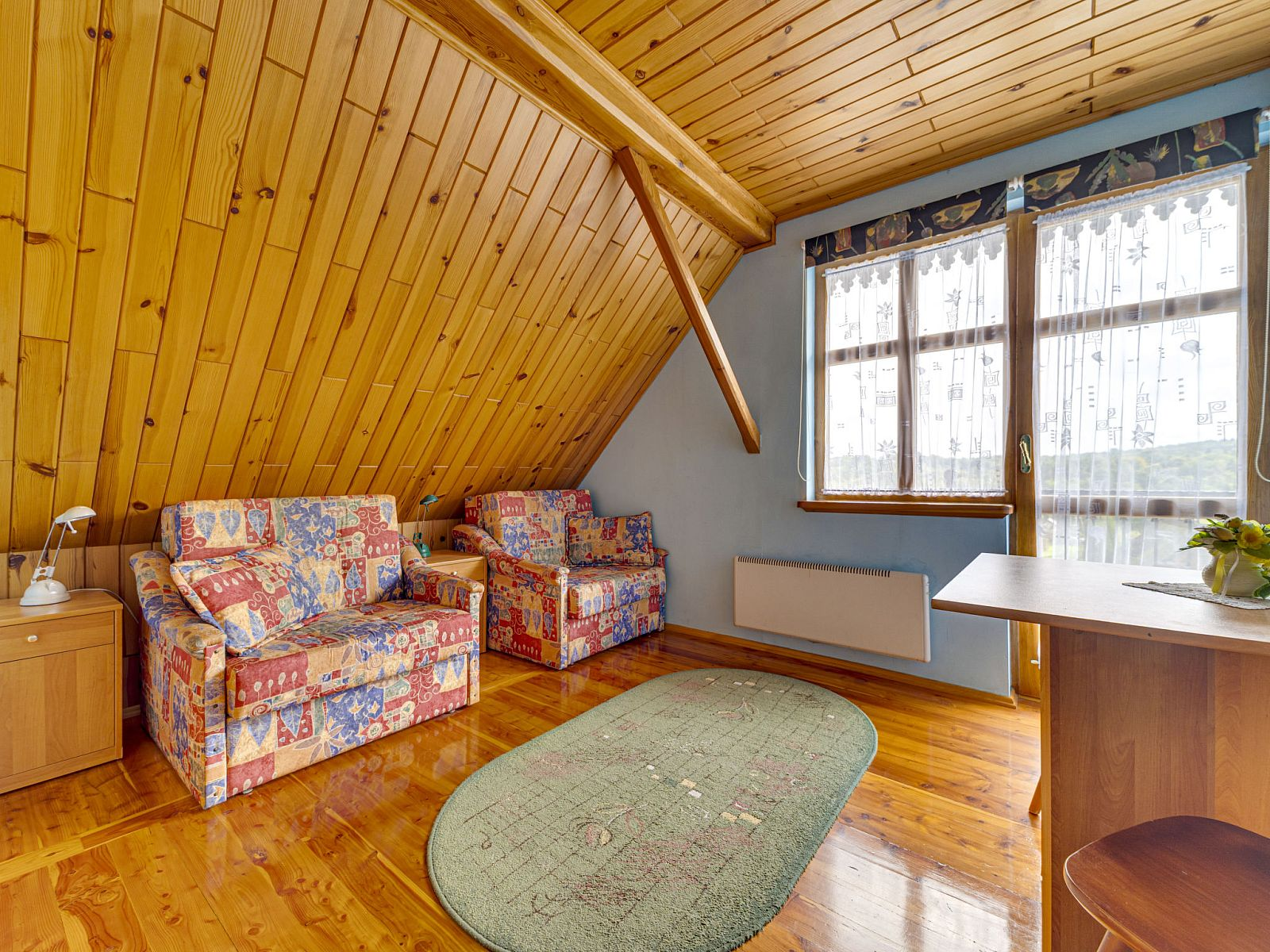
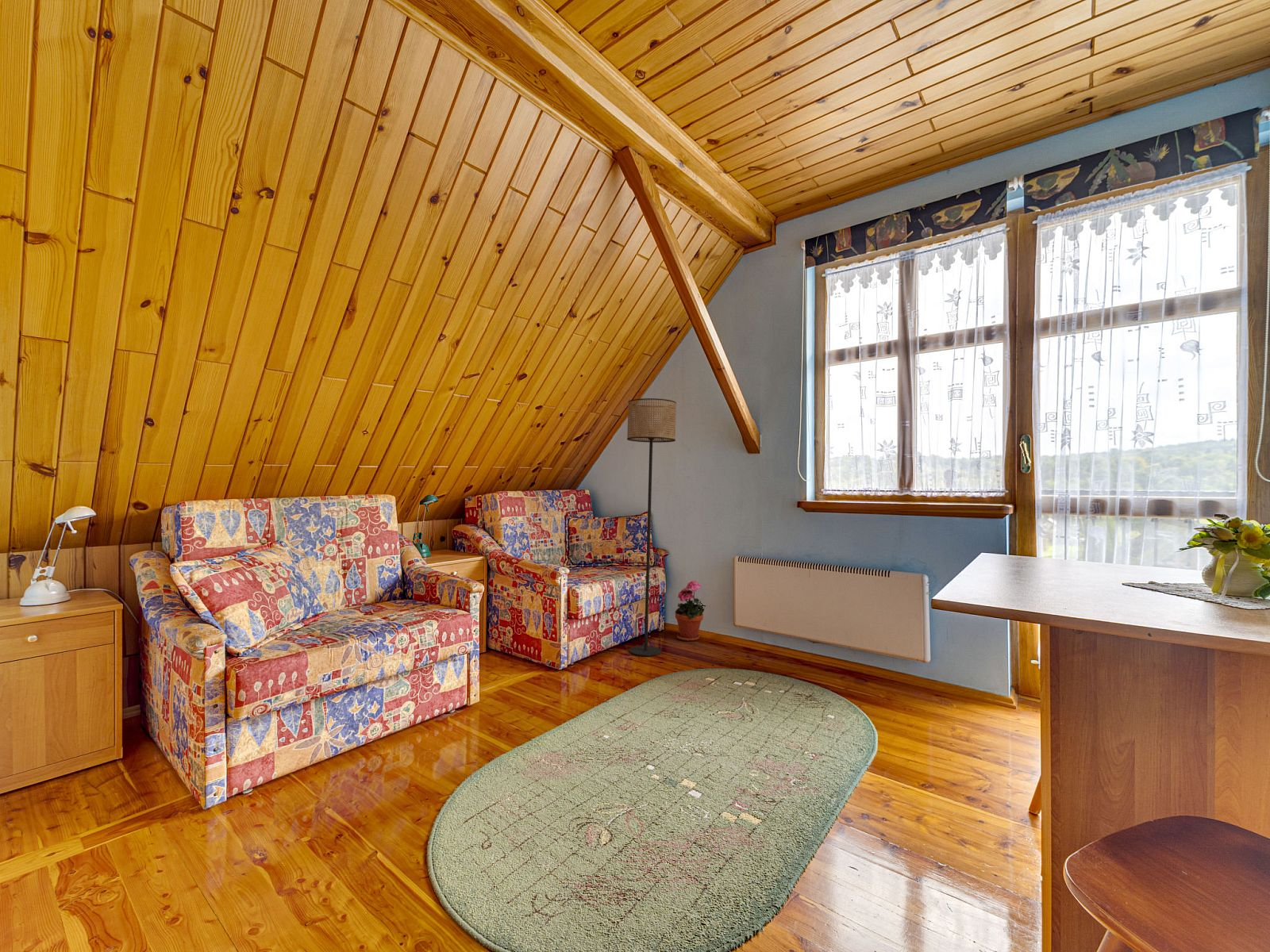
+ potted plant [675,580,706,642]
+ floor lamp [626,397,677,657]
